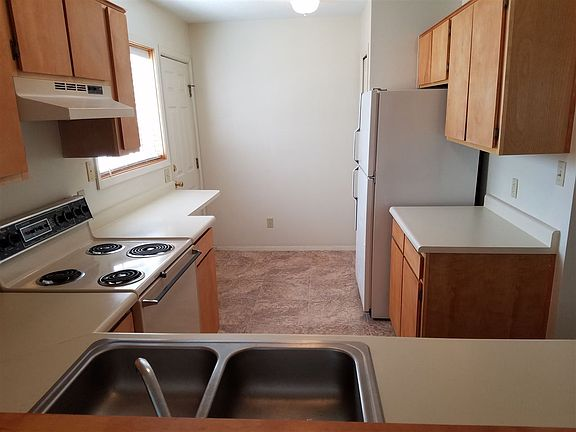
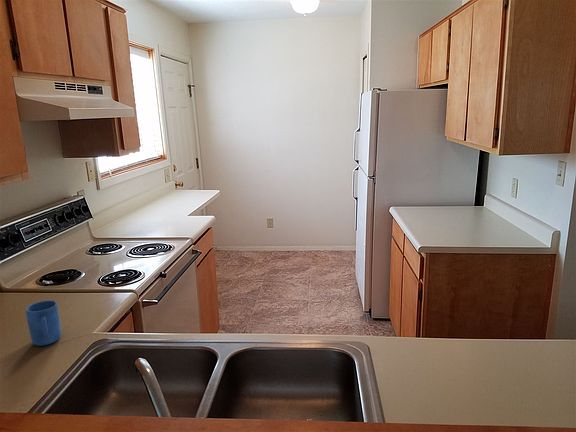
+ mug [25,299,62,347]
